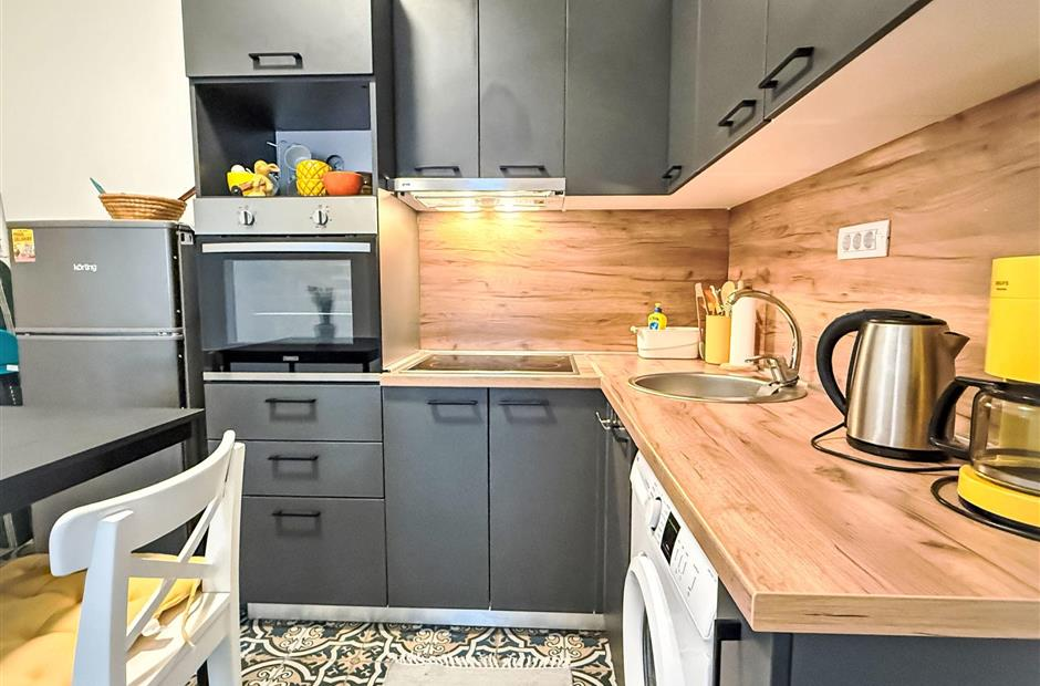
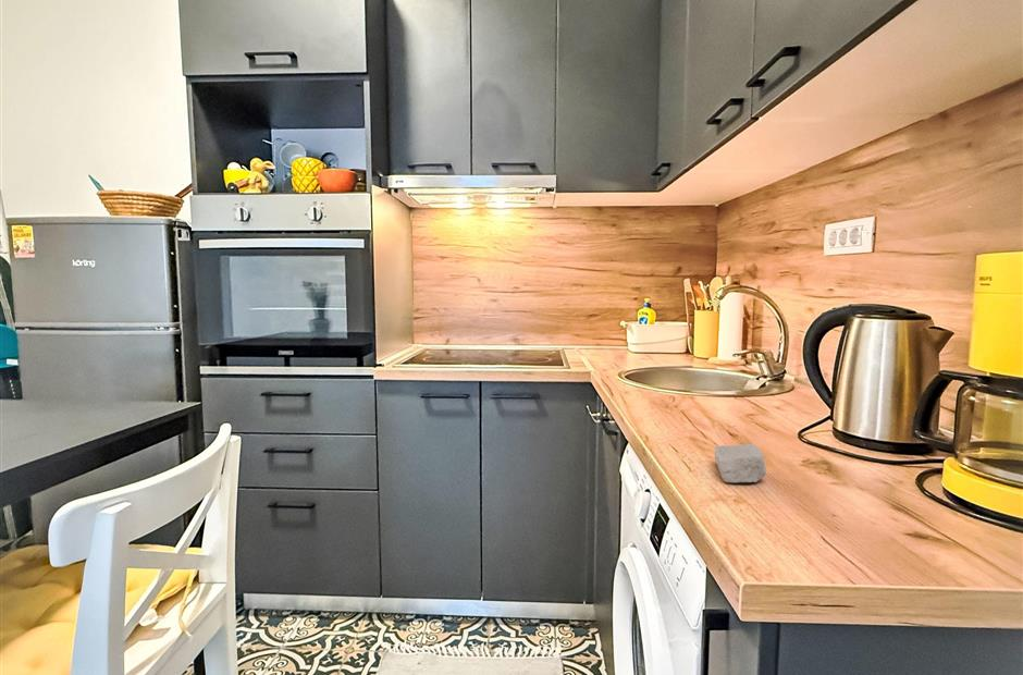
+ soap bar [714,443,767,483]
